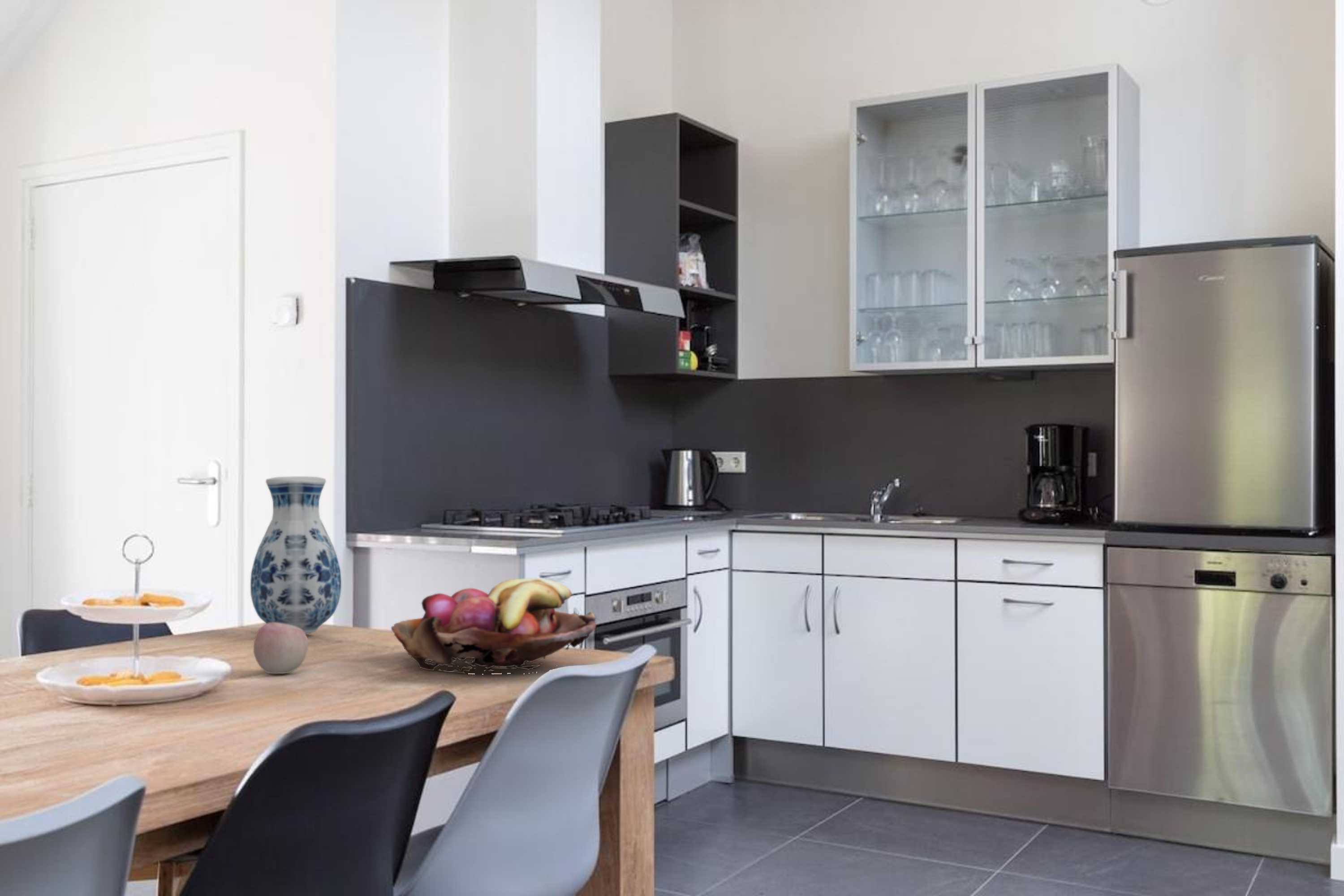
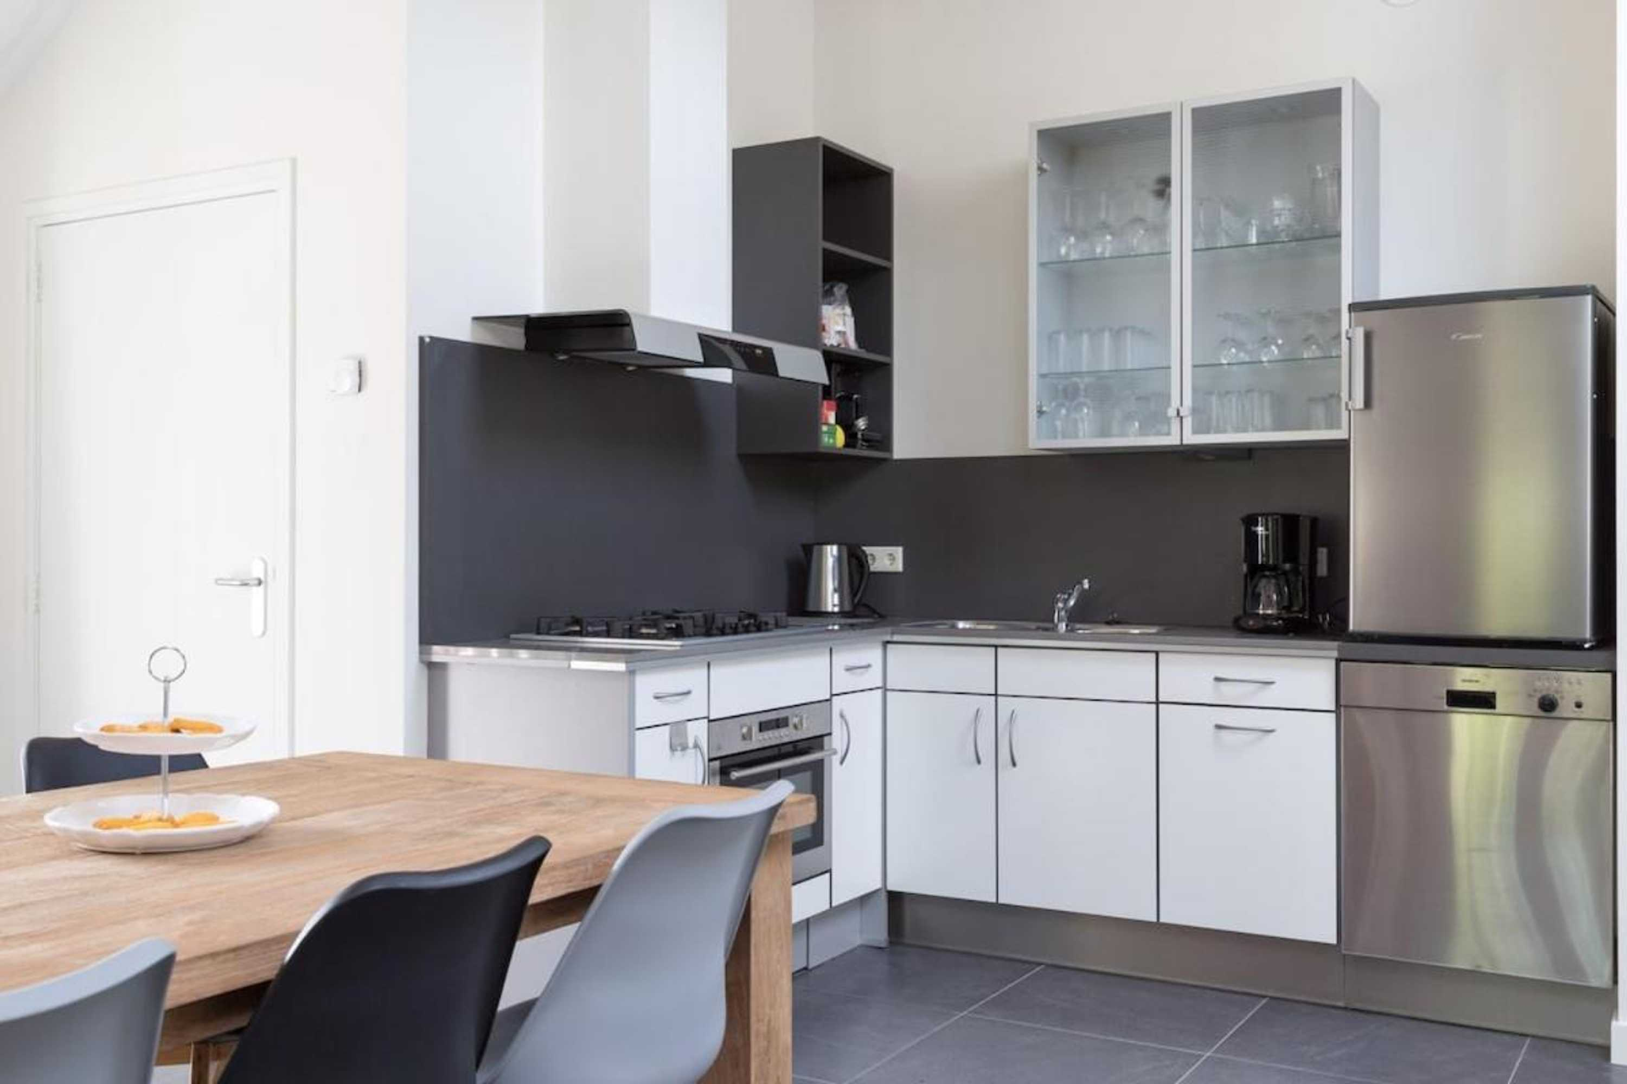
- apple [253,622,309,674]
- vase [250,476,342,635]
- fruit basket [391,577,597,675]
